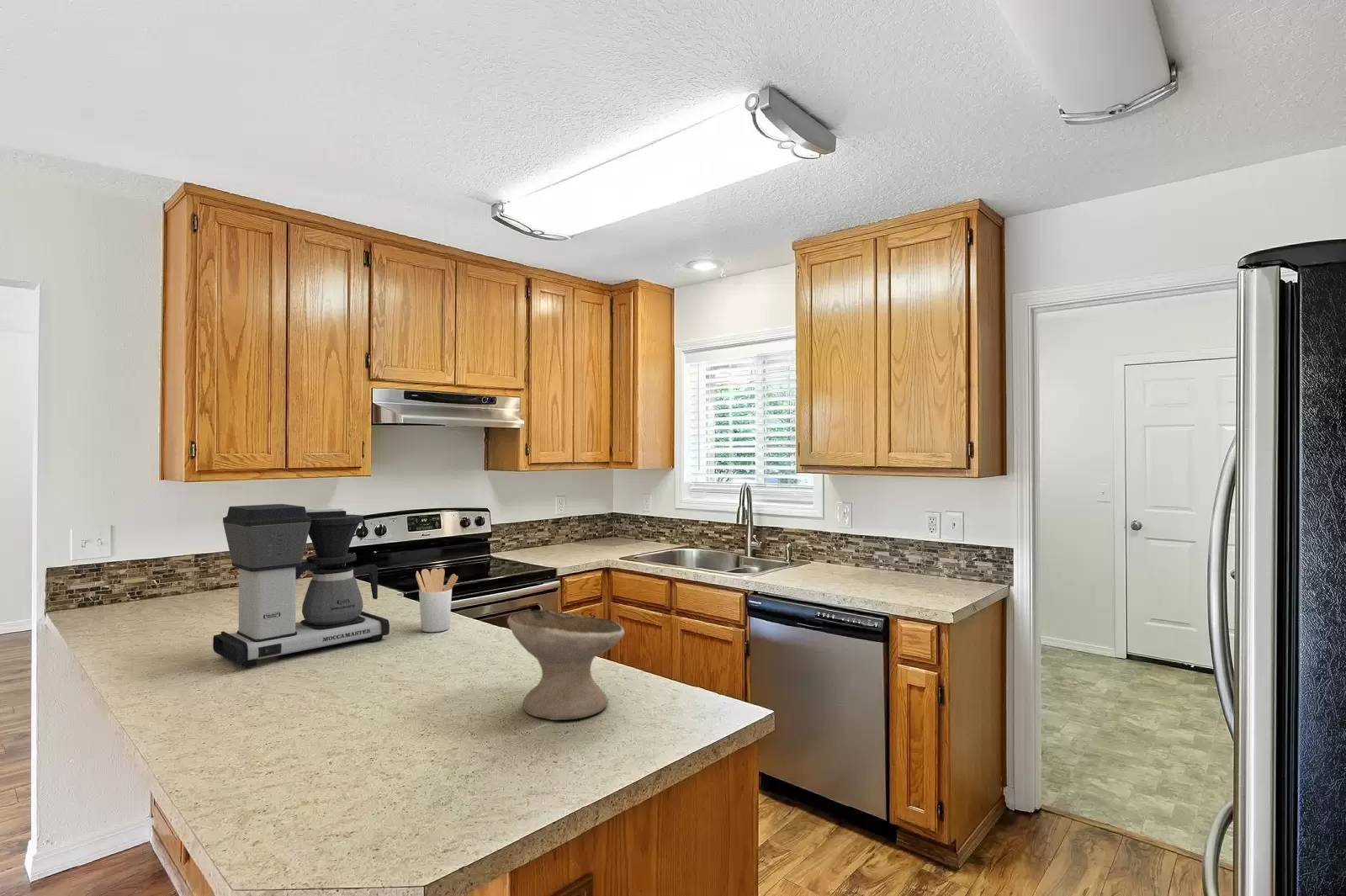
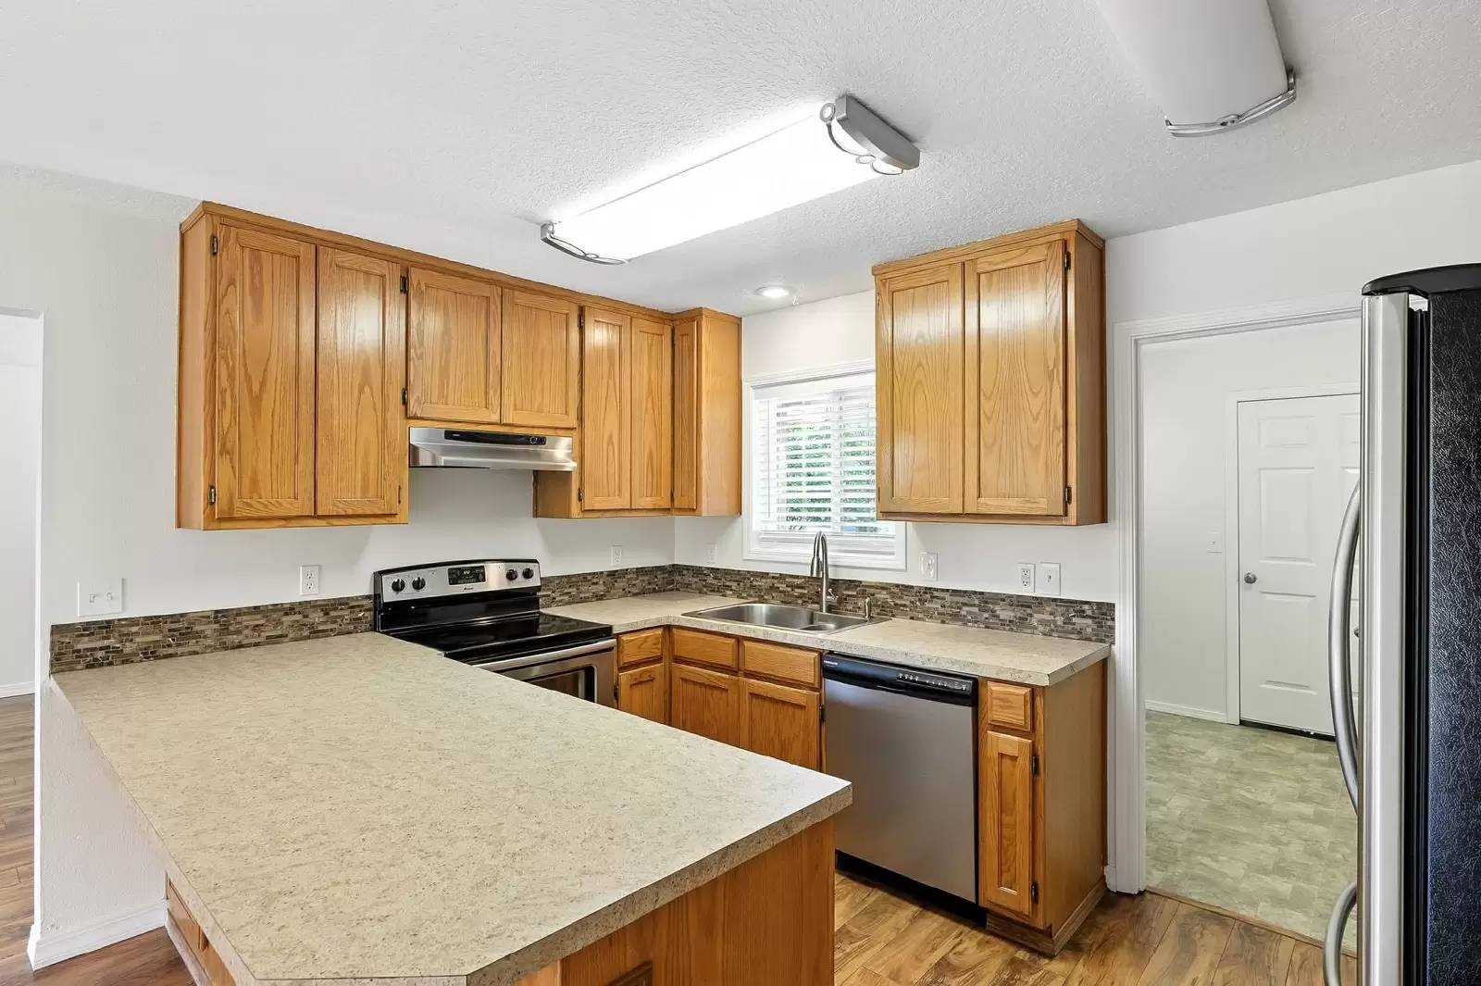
- coffee maker [212,503,390,669]
- utensil holder [415,568,458,633]
- bowl [506,609,625,721]
